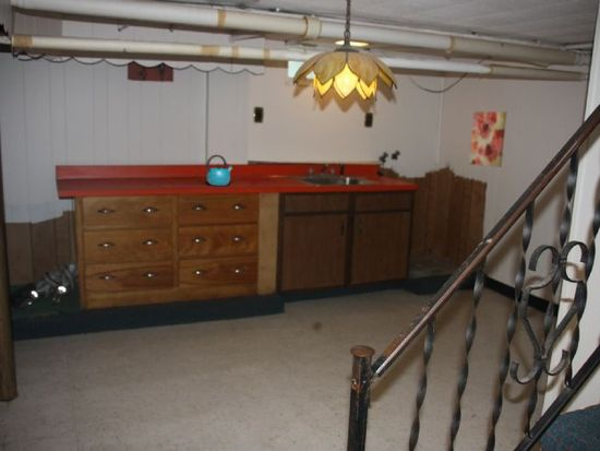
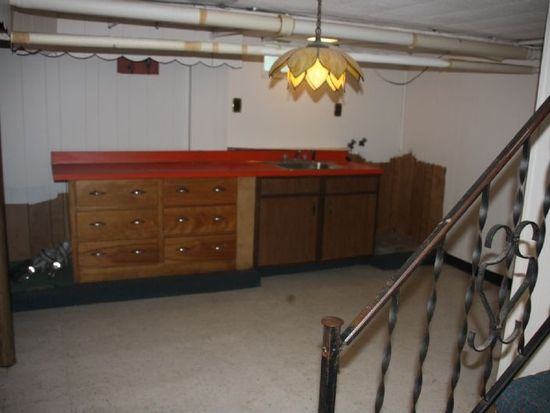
- wall art [468,110,507,168]
- kettle [205,154,235,187]
